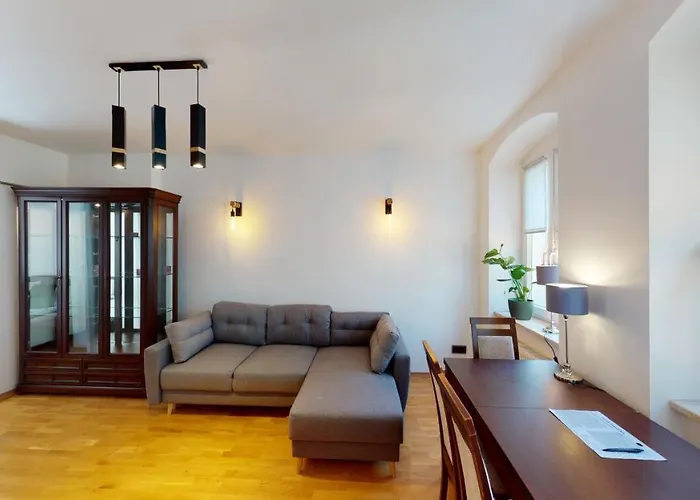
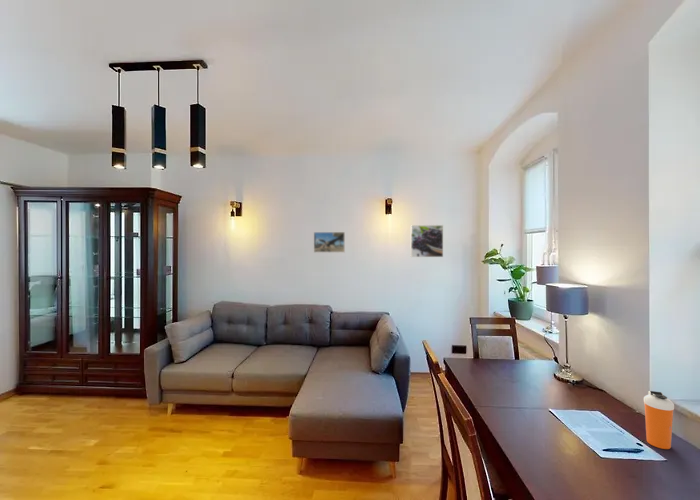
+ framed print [410,224,444,258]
+ shaker bottle [643,390,675,450]
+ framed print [313,231,346,253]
